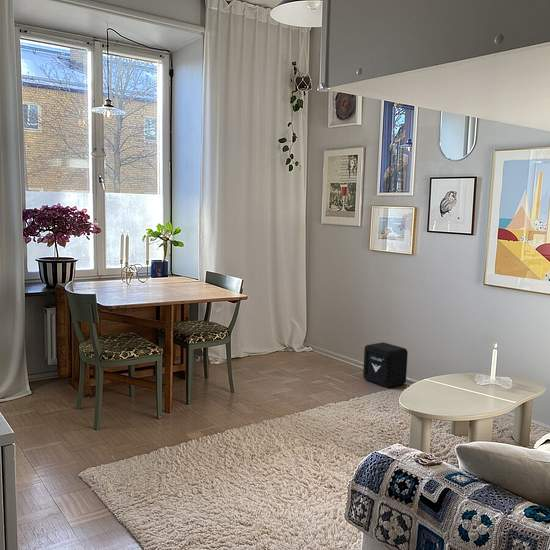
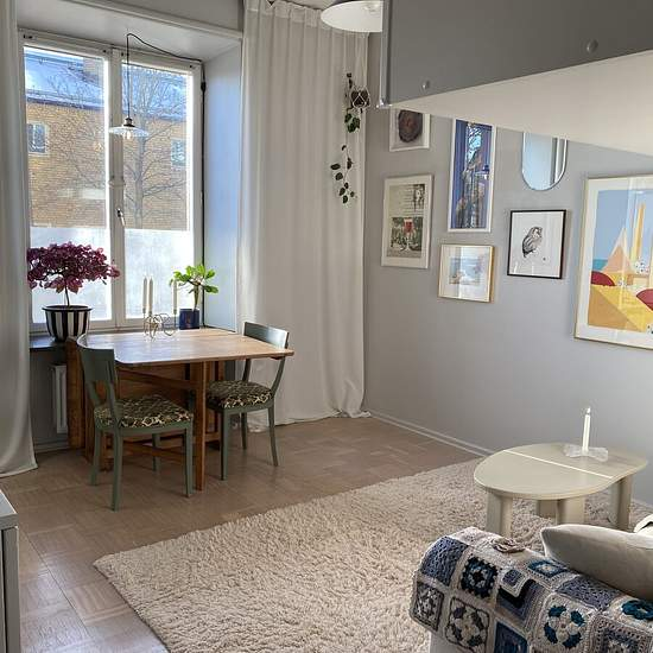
- air purifier [362,341,409,388]
